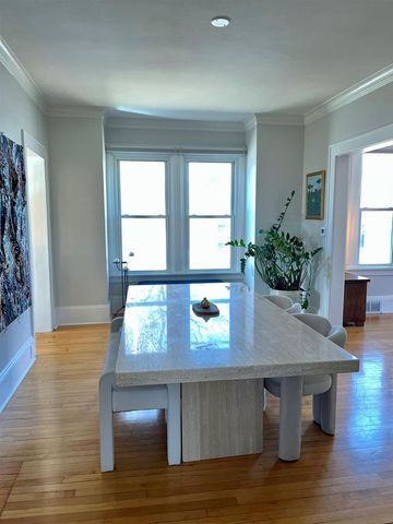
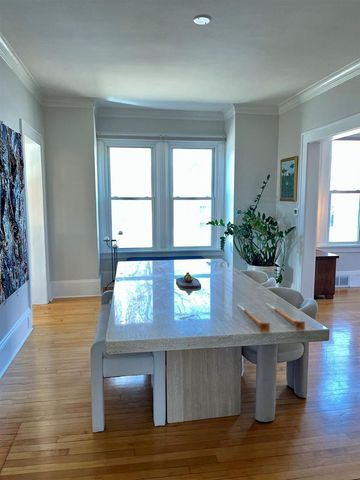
+ candlestick [236,302,306,334]
